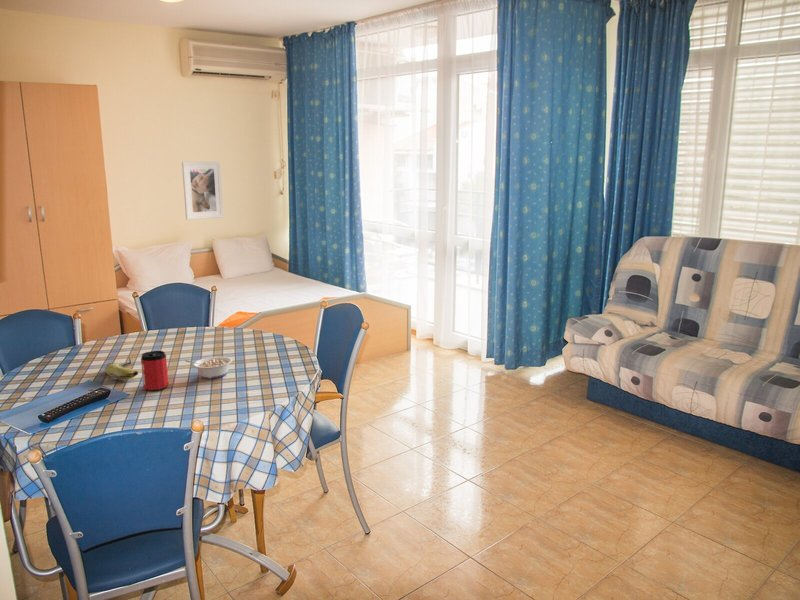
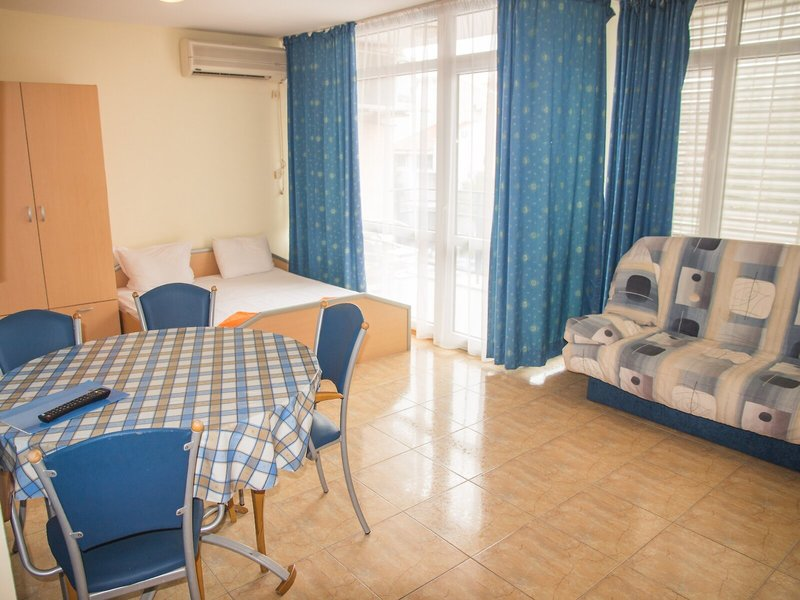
- fruit [104,357,139,380]
- legume [184,355,233,379]
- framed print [181,161,224,221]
- can [140,350,170,392]
